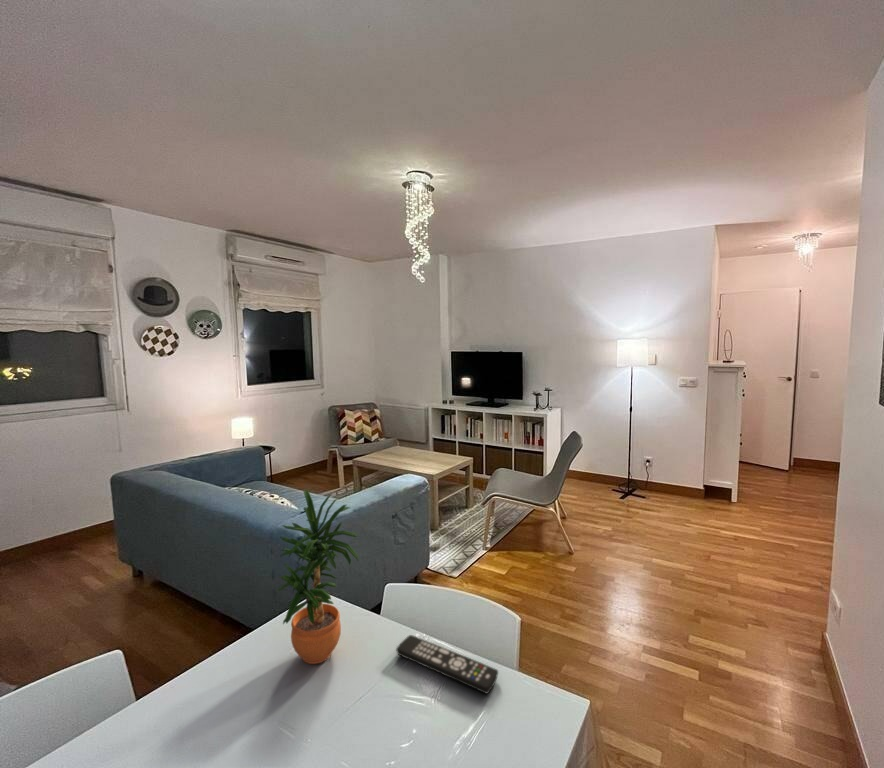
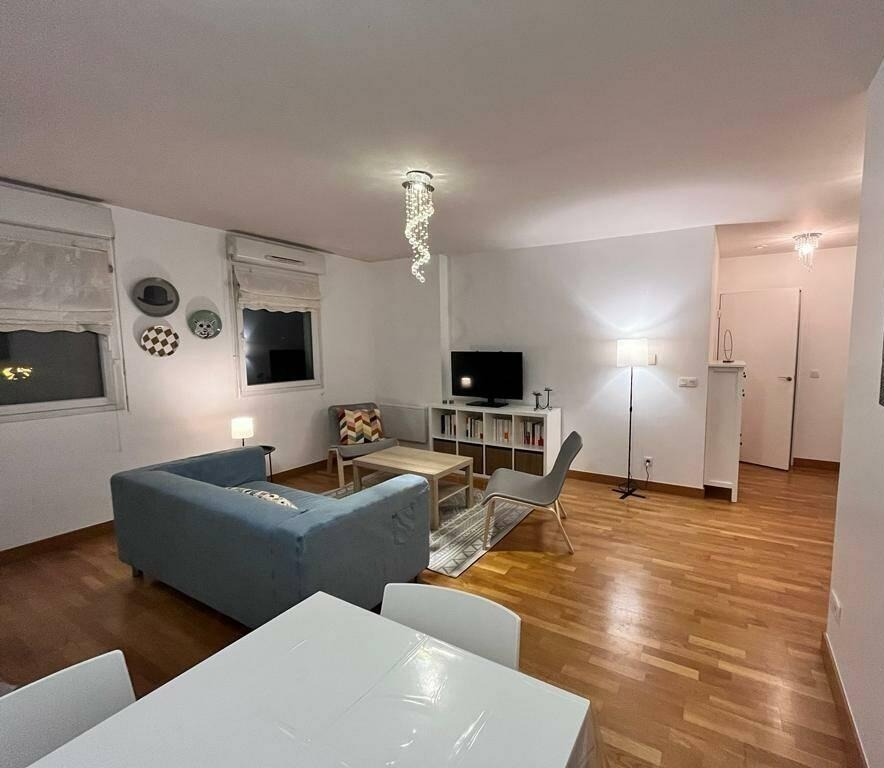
- potted plant [276,489,359,665]
- remote control [395,634,499,695]
